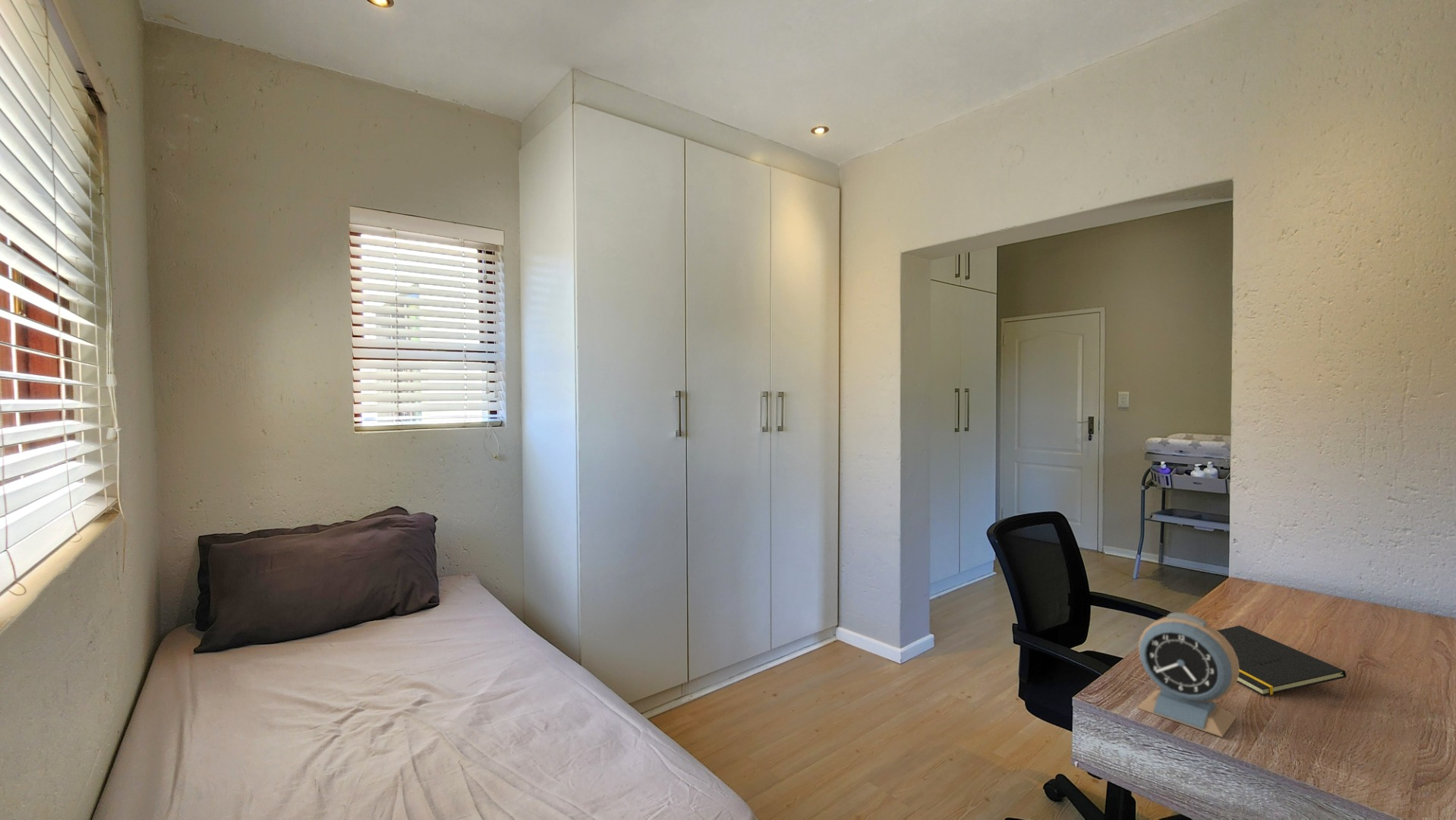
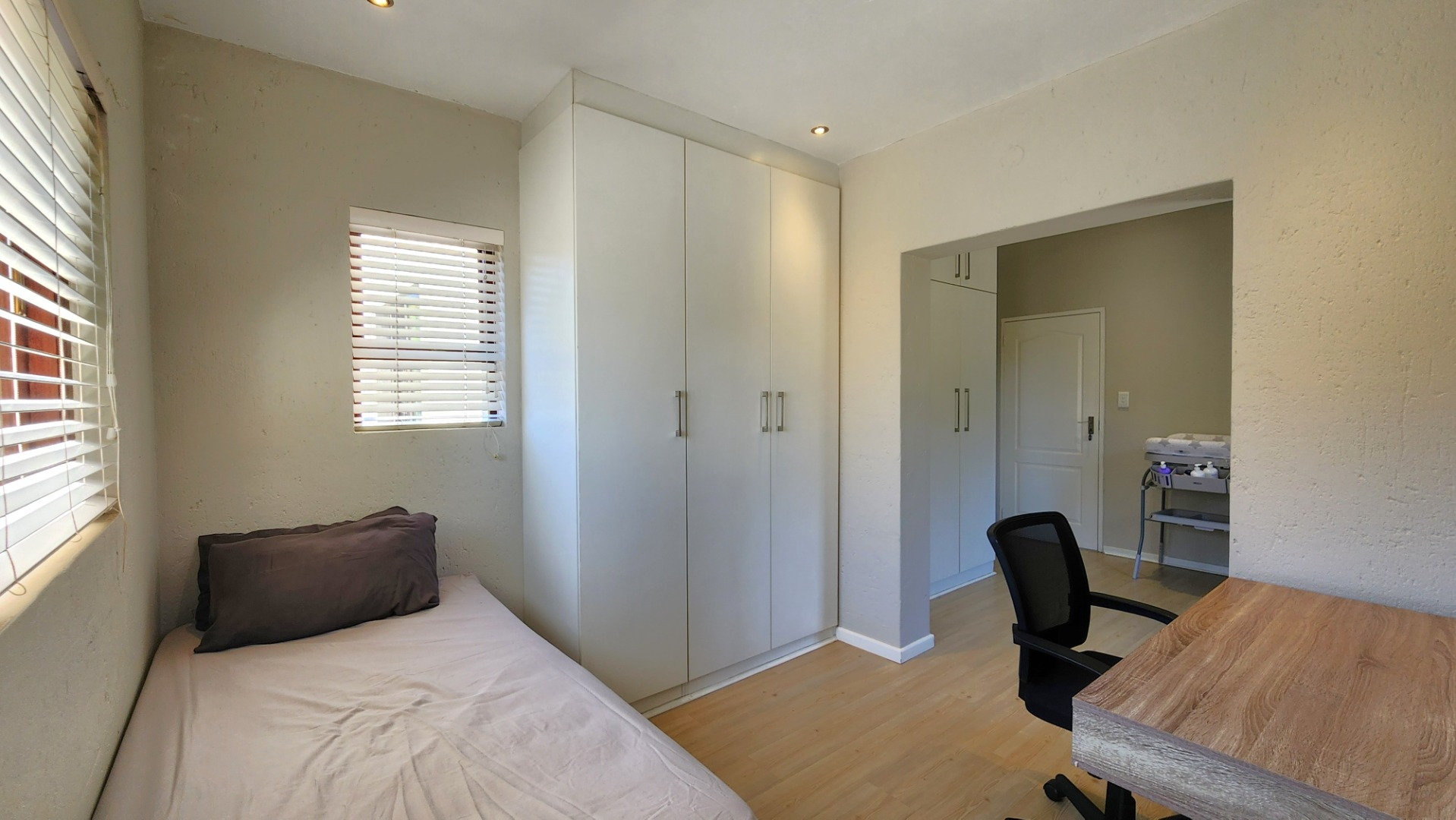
- notepad [1216,625,1347,696]
- alarm clock [1136,612,1239,738]
